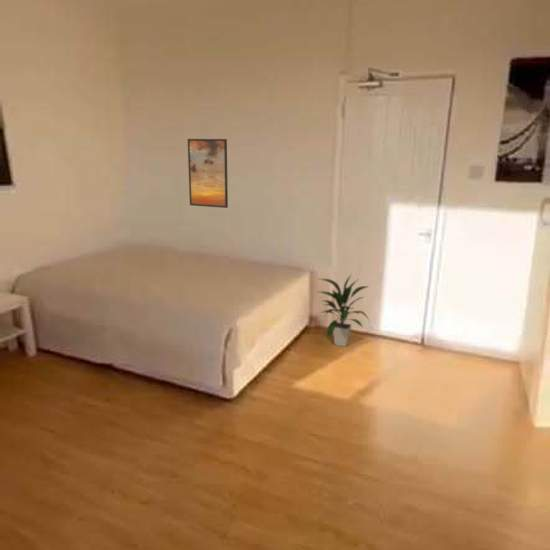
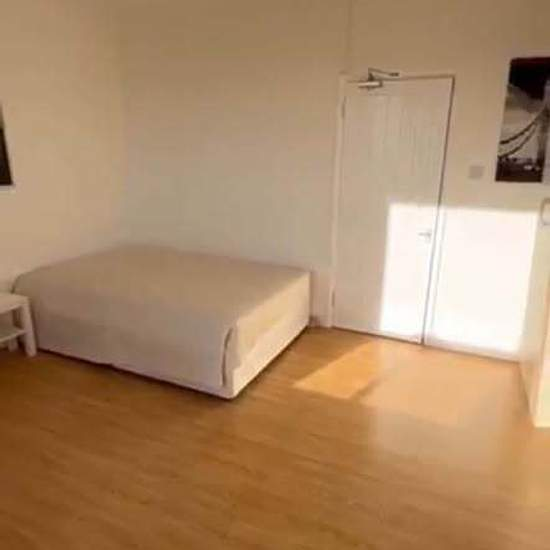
- indoor plant [317,274,372,348]
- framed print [187,138,229,209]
